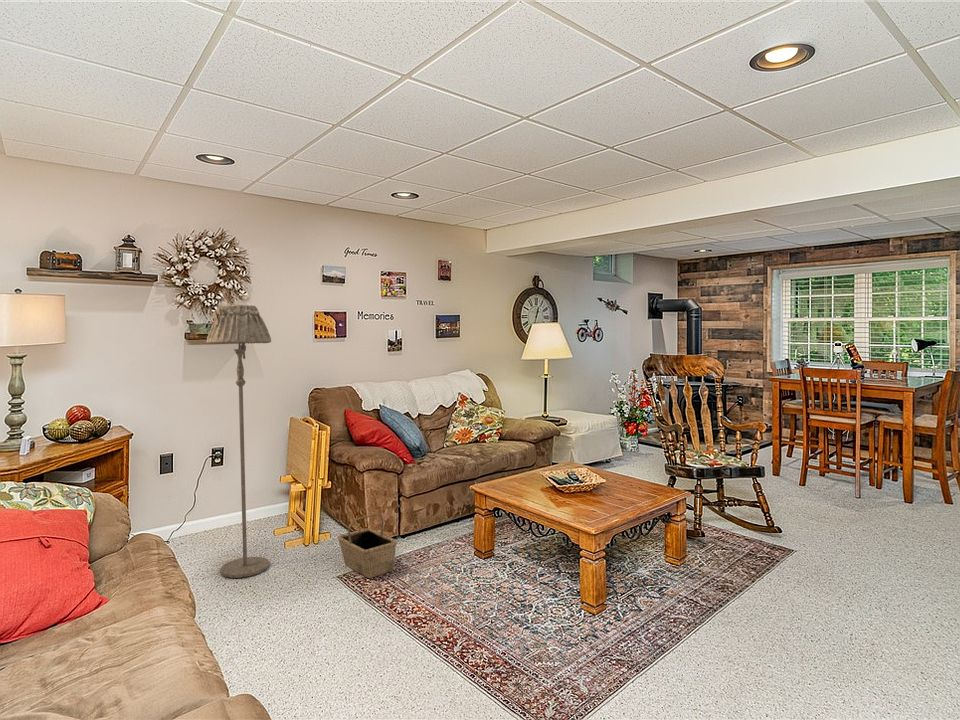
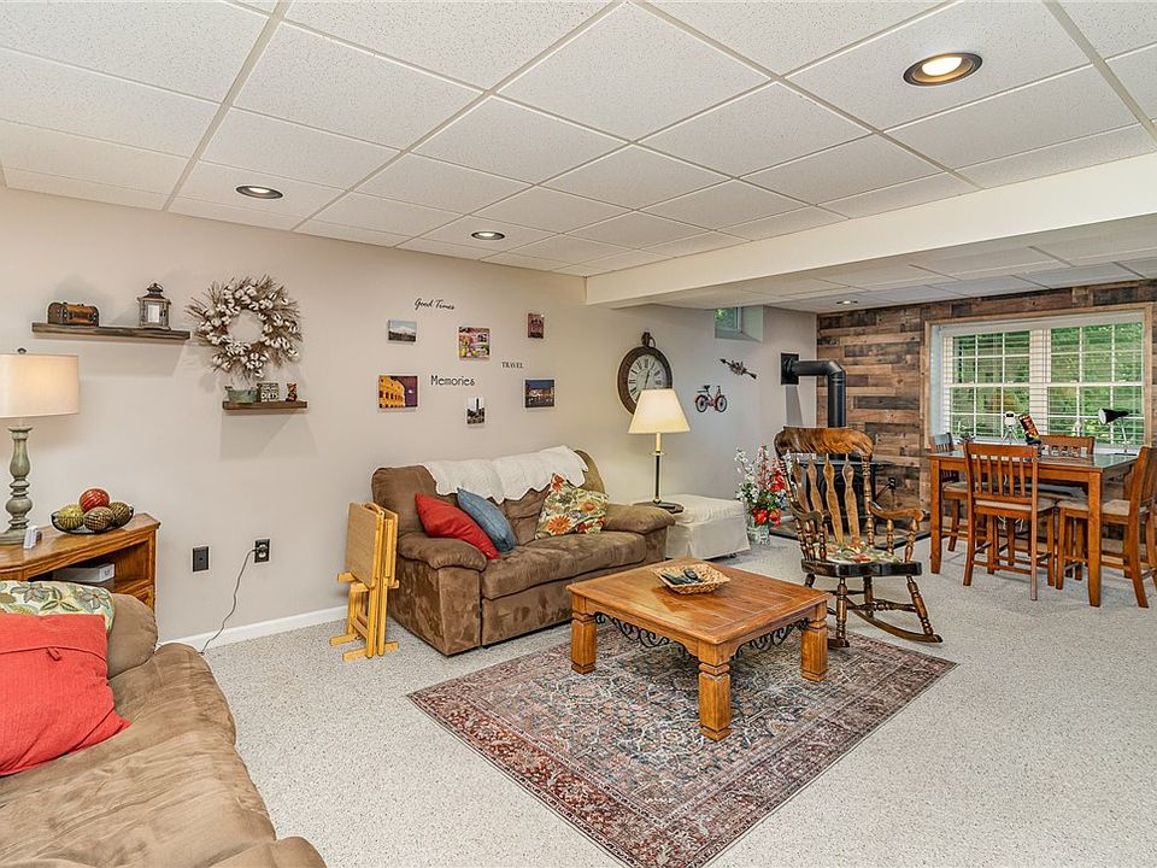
- floor lamp [206,304,272,579]
- basket [337,513,398,579]
